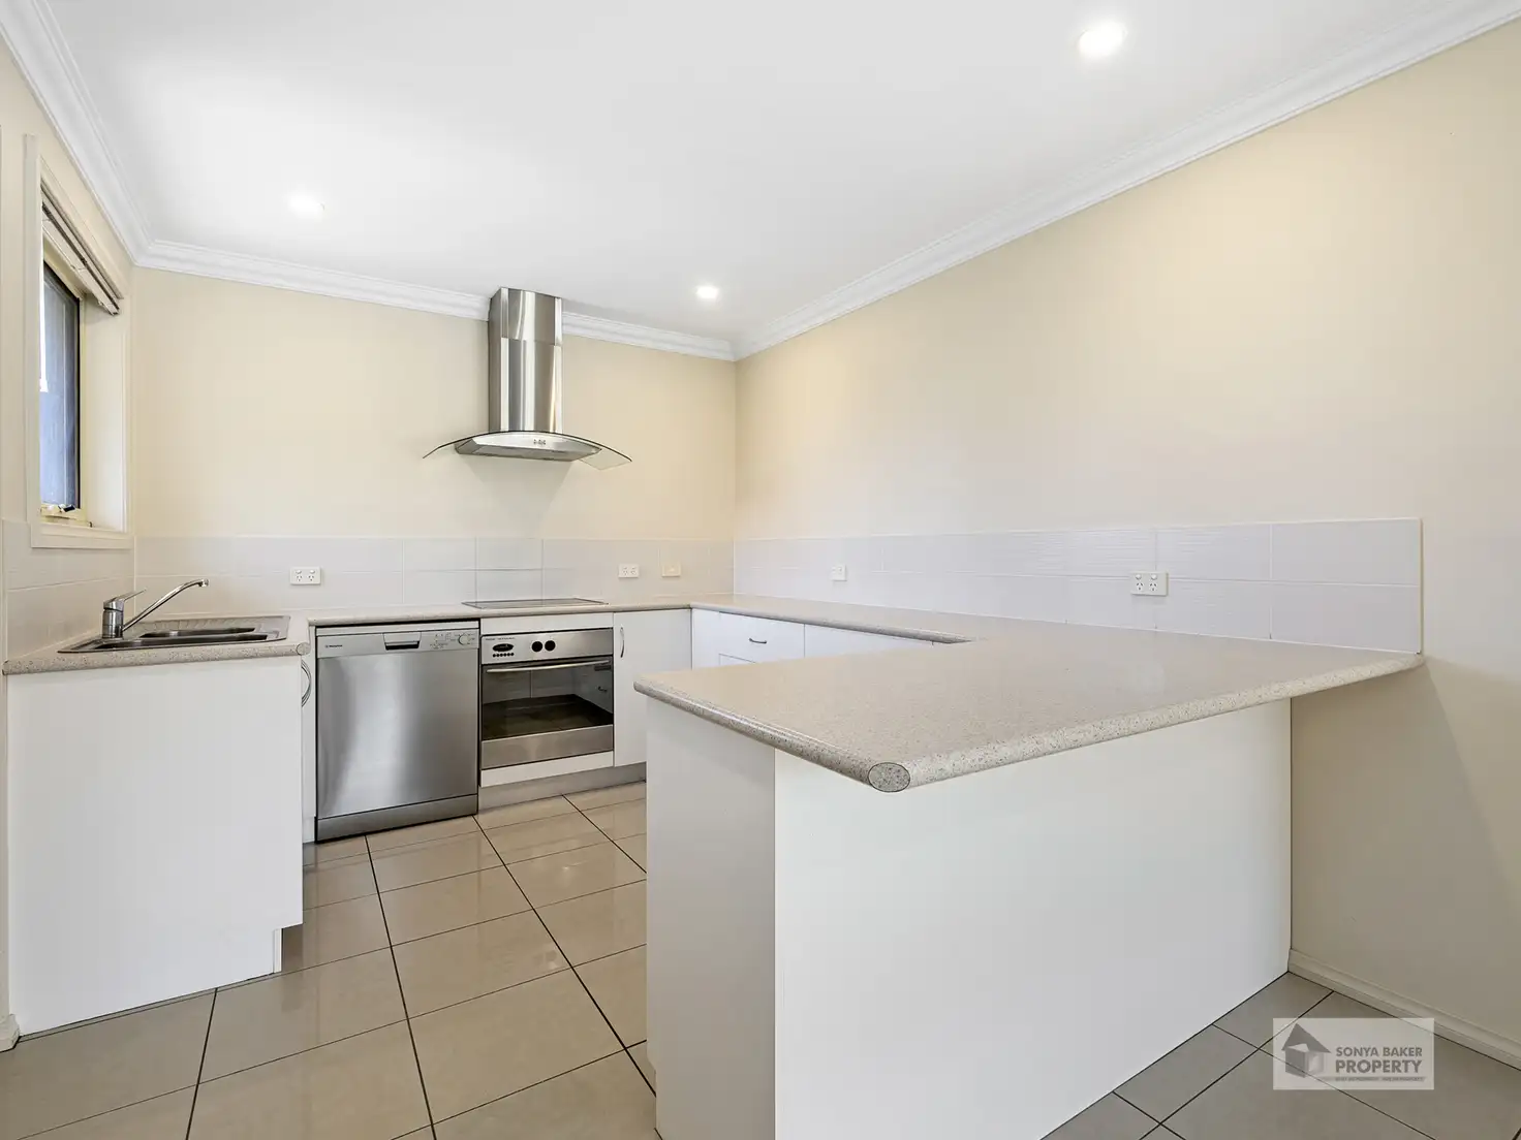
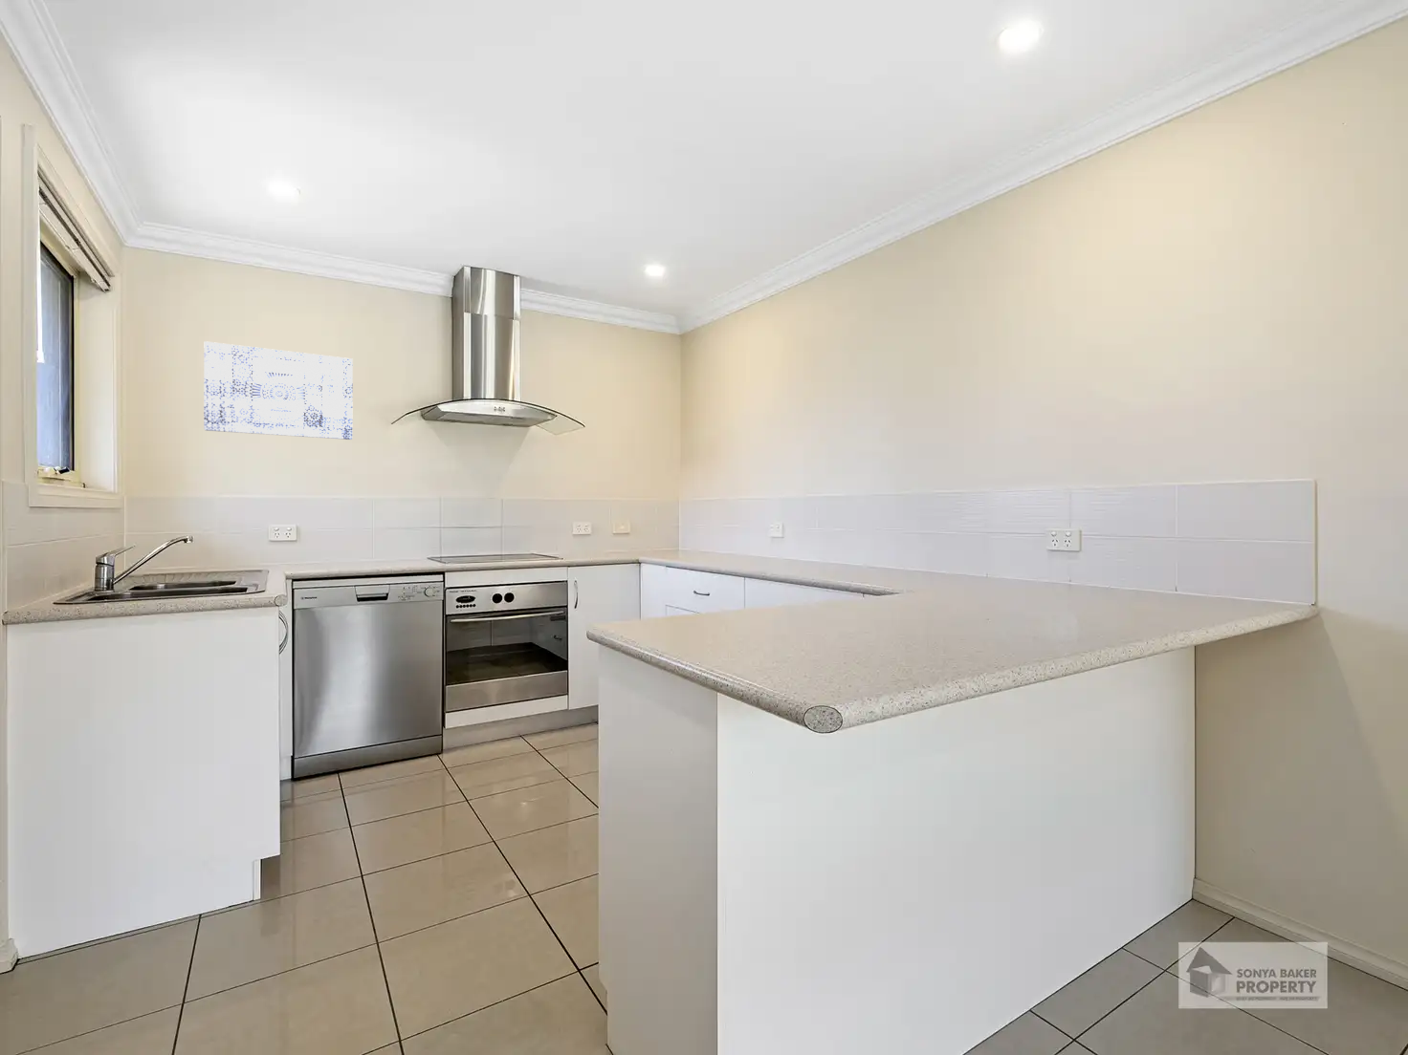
+ wall art [203,340,354,441]
